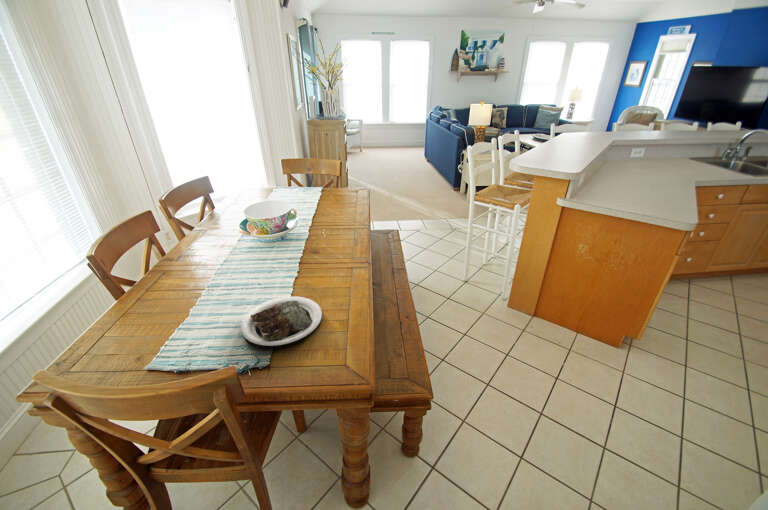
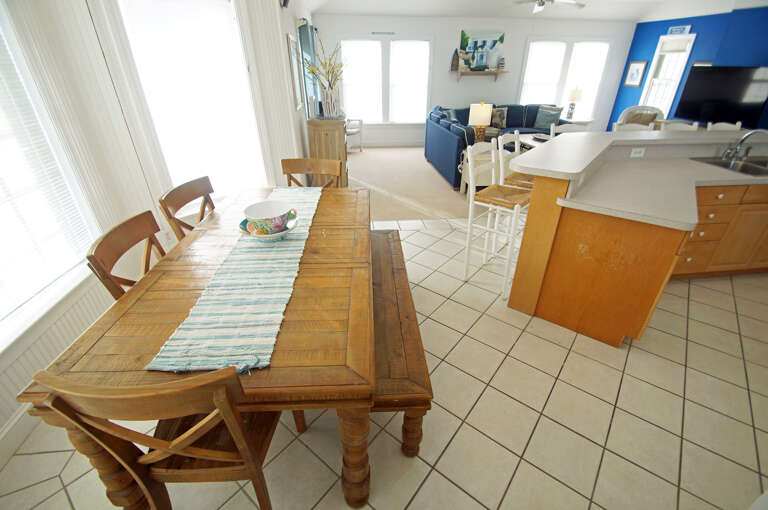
- plate [240,295,323,350]
